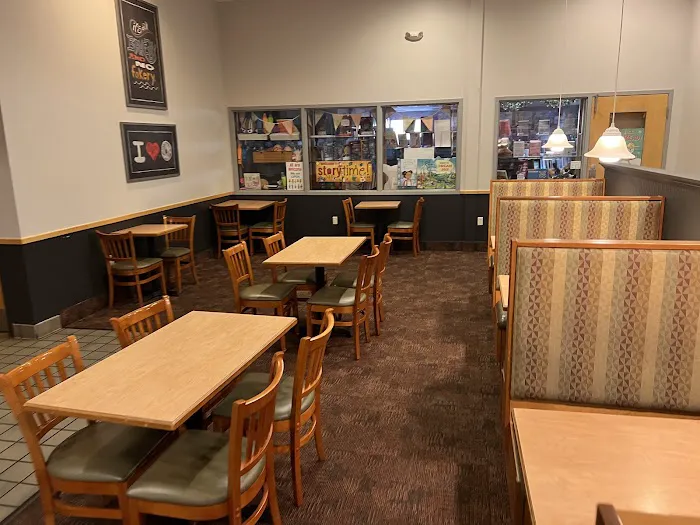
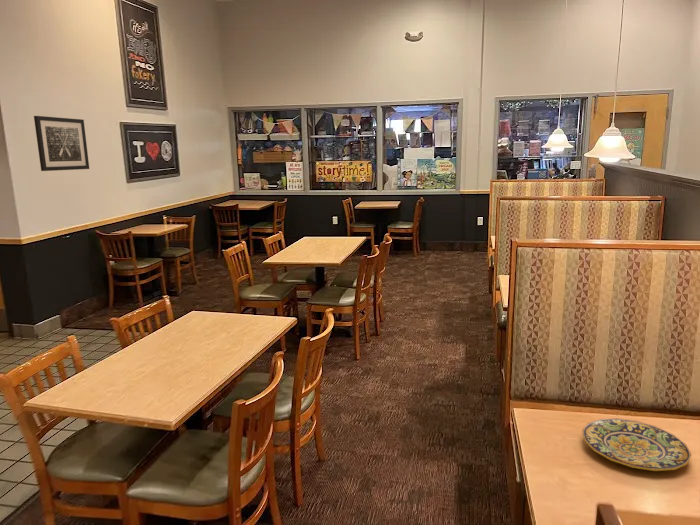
+ wall art [33,115,90,172]
+ plate [581,417,692,472]
